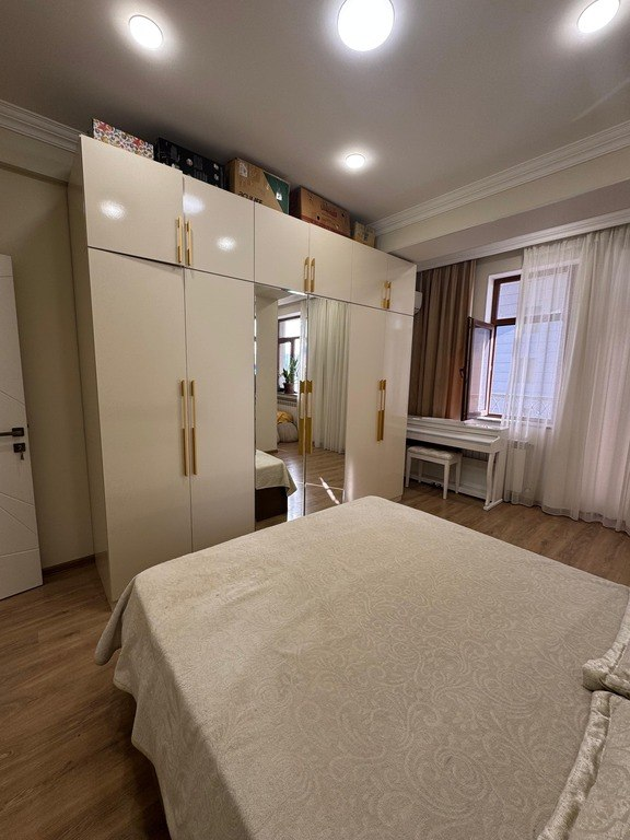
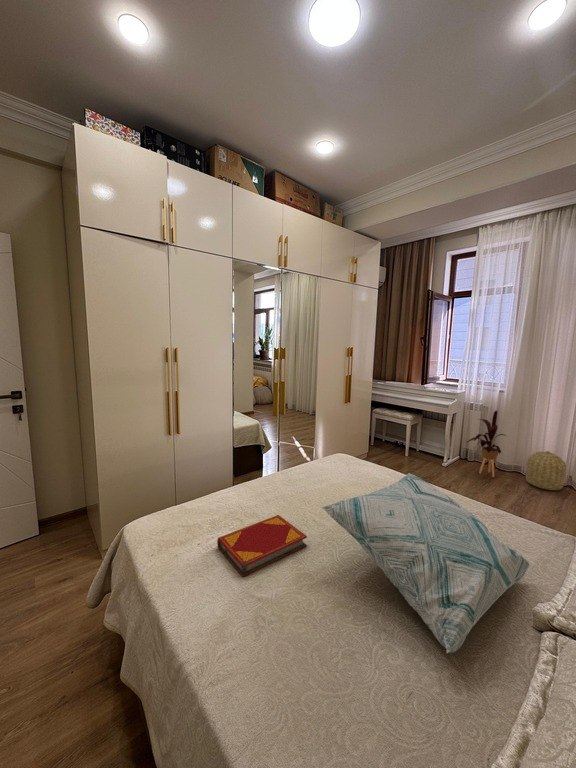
+ decorative pillow [321,472,531,654]
+ basket [525,450,567,491]
+ hardback book [216,514,308,578]
+ house plant [465,410,507,478]
